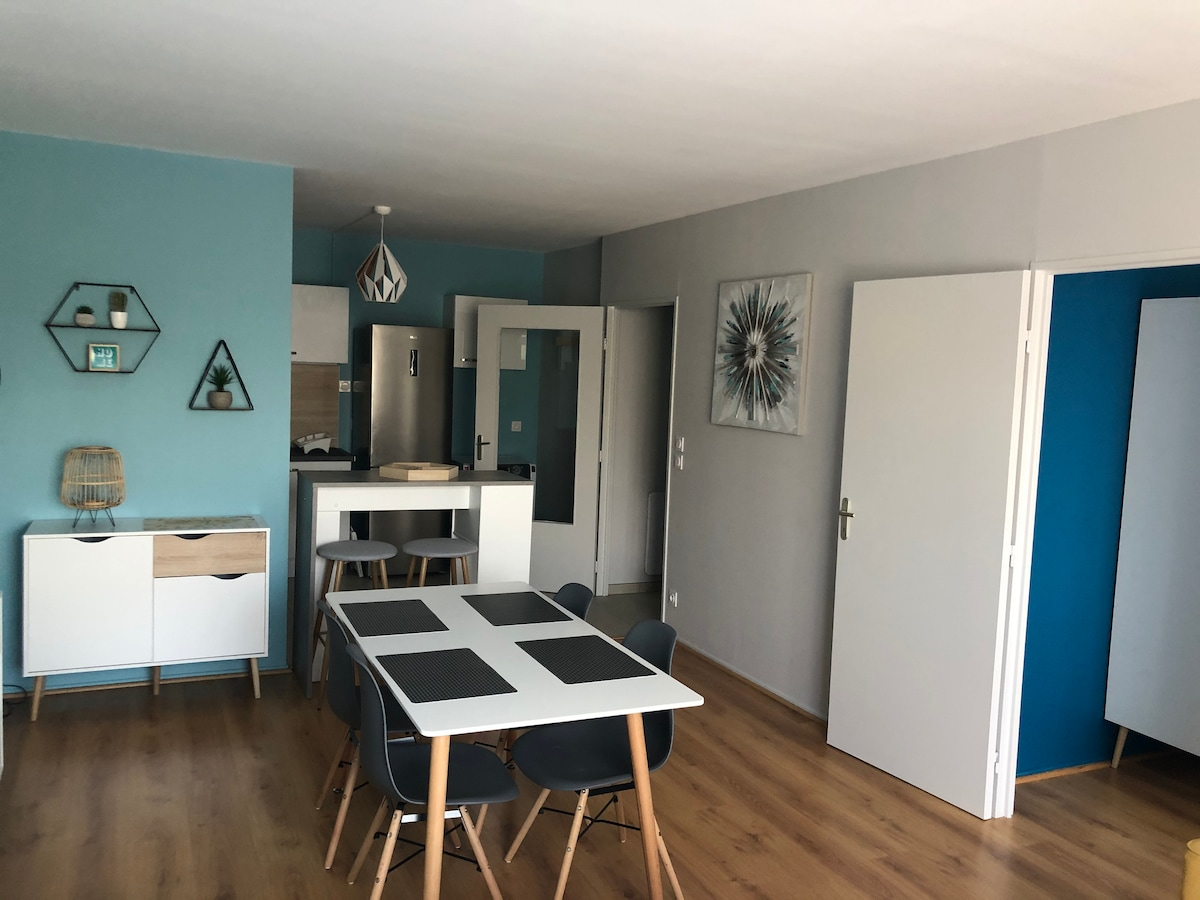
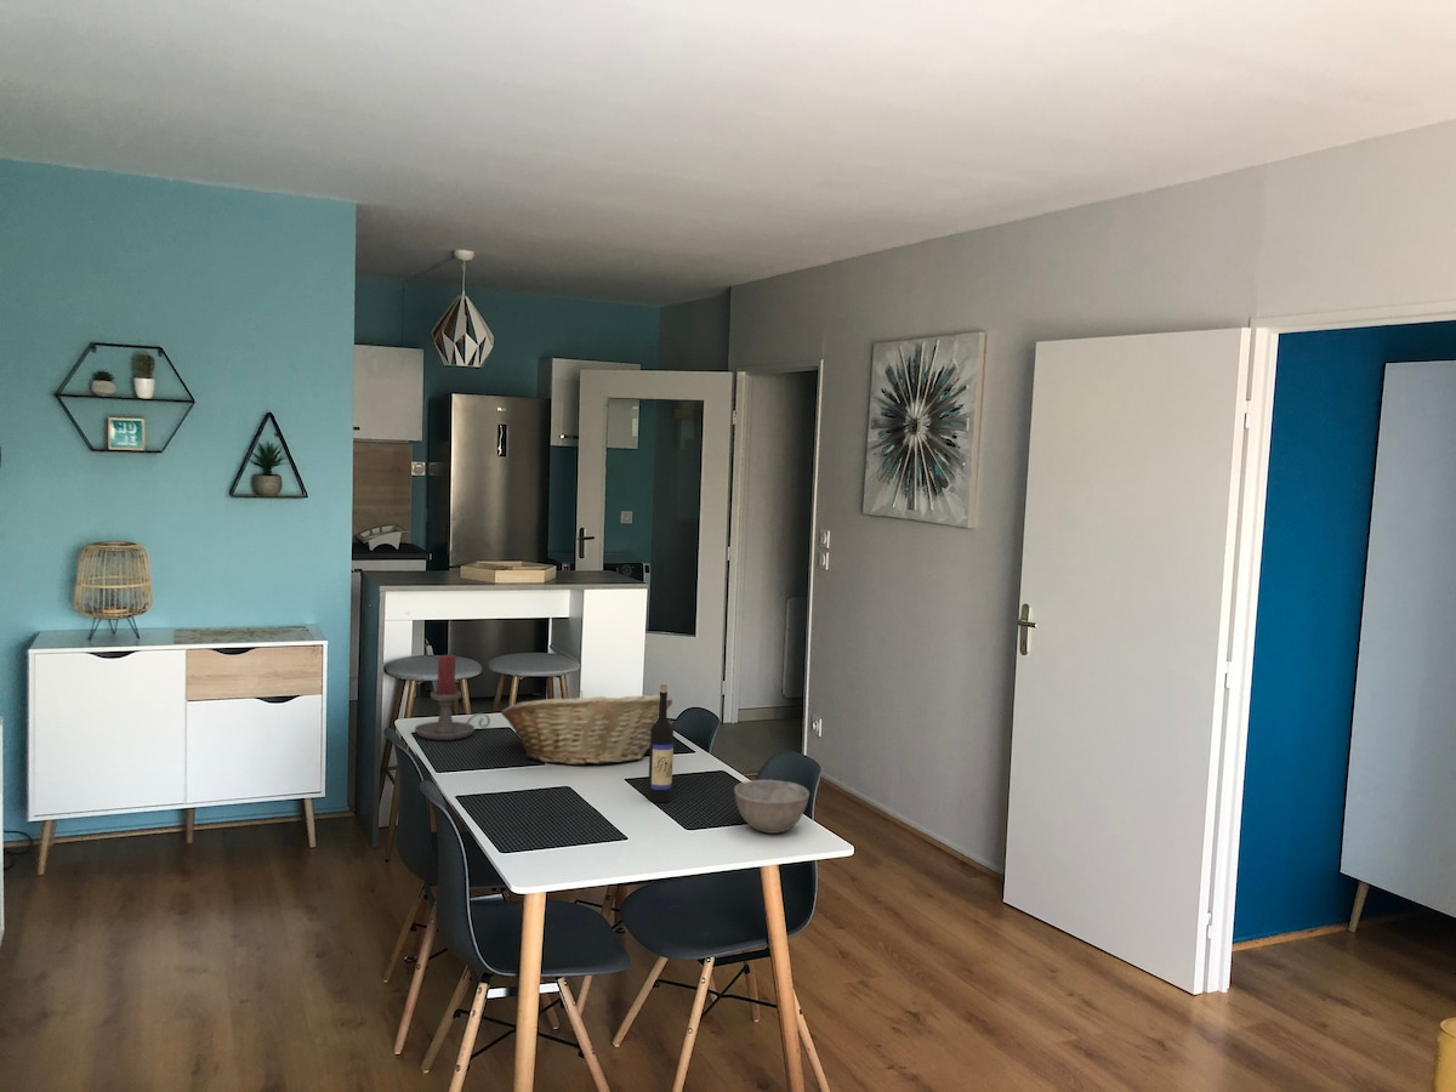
+ bowl [733,779,811,835]
+ candle holder [414,653,491,741]
+ wine bottle [647,683,675,803]
+ fruit basket [500,689,673,766]
